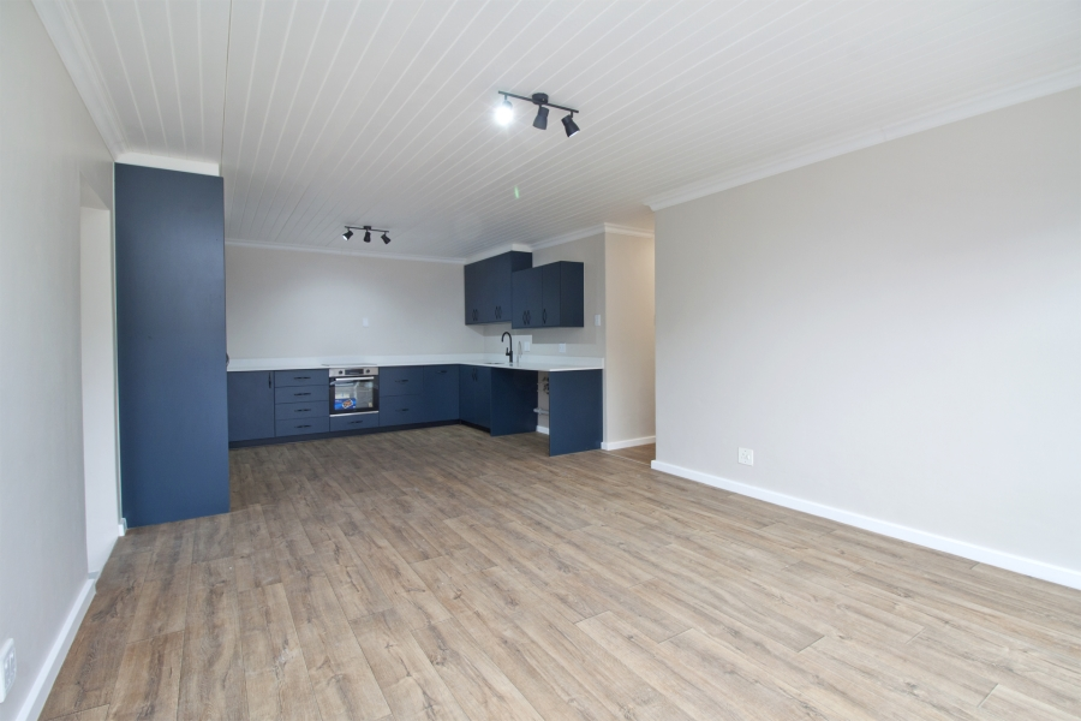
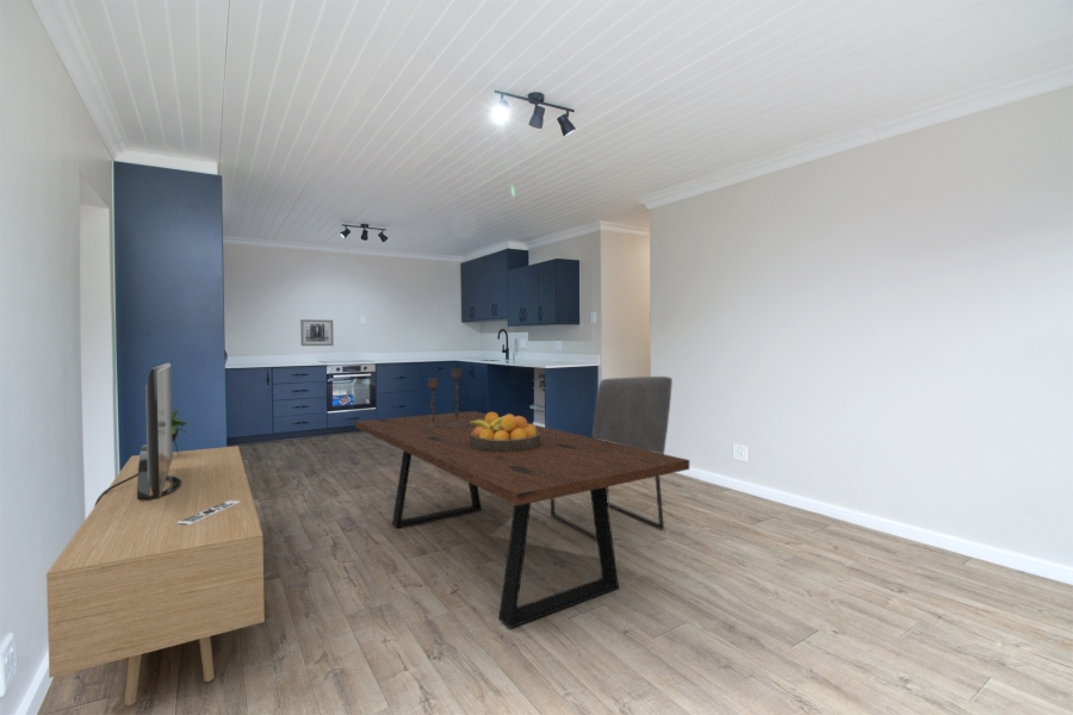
+ candlestick [424,368,469,428]
+ media console [45,362,266,707]
+ dining table [354,410,690,629]
+ wall art [299,318,335,347]
+ chair [550,375,674,542]
+ fruit bowl [469,411,540,452]
